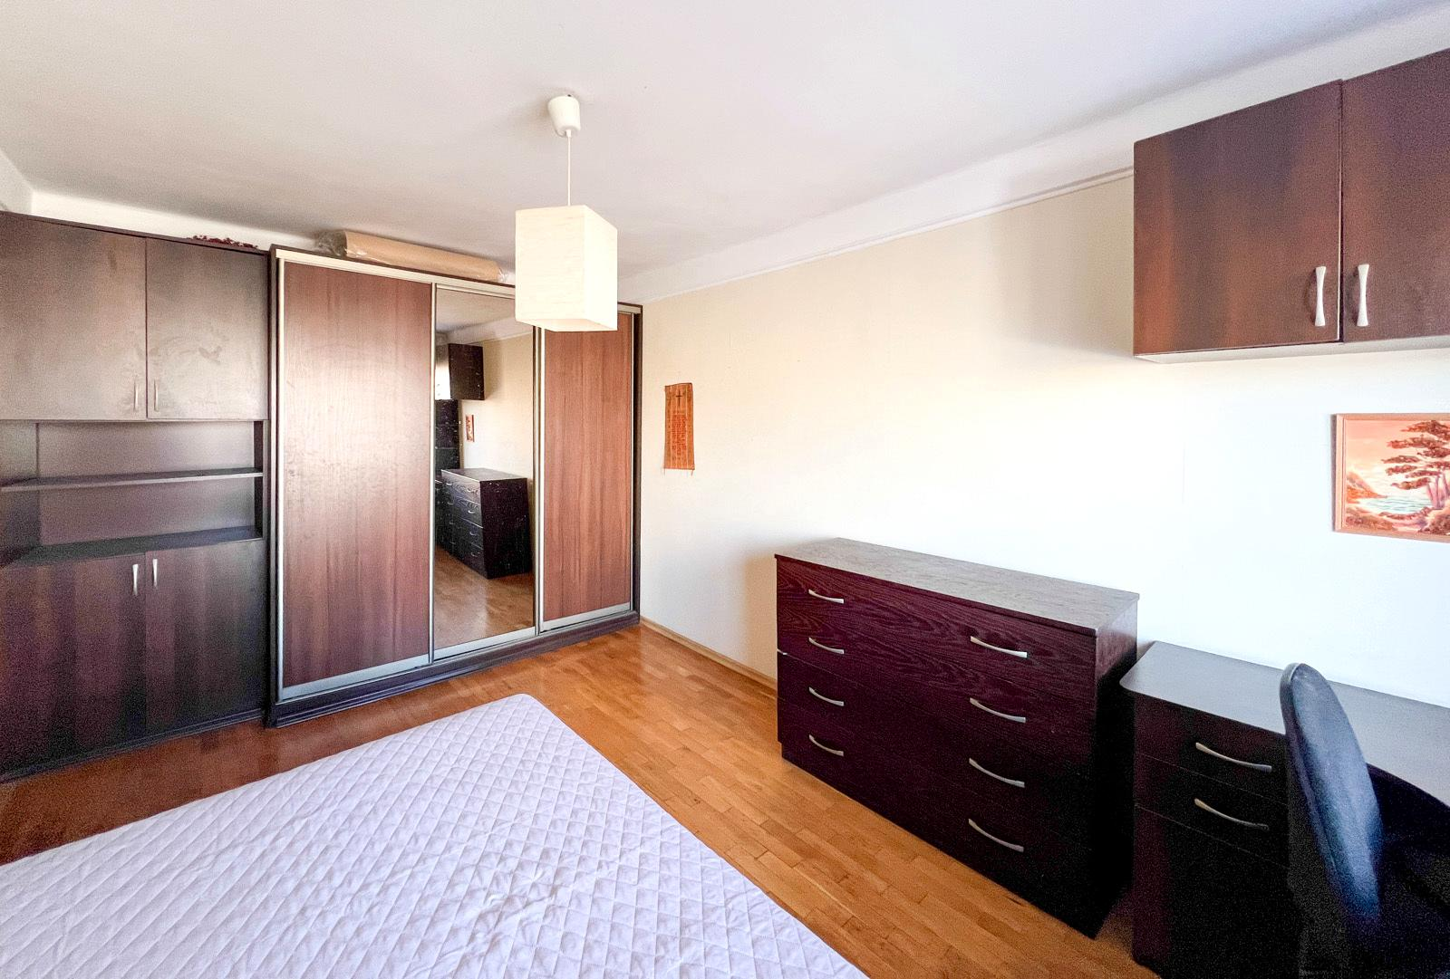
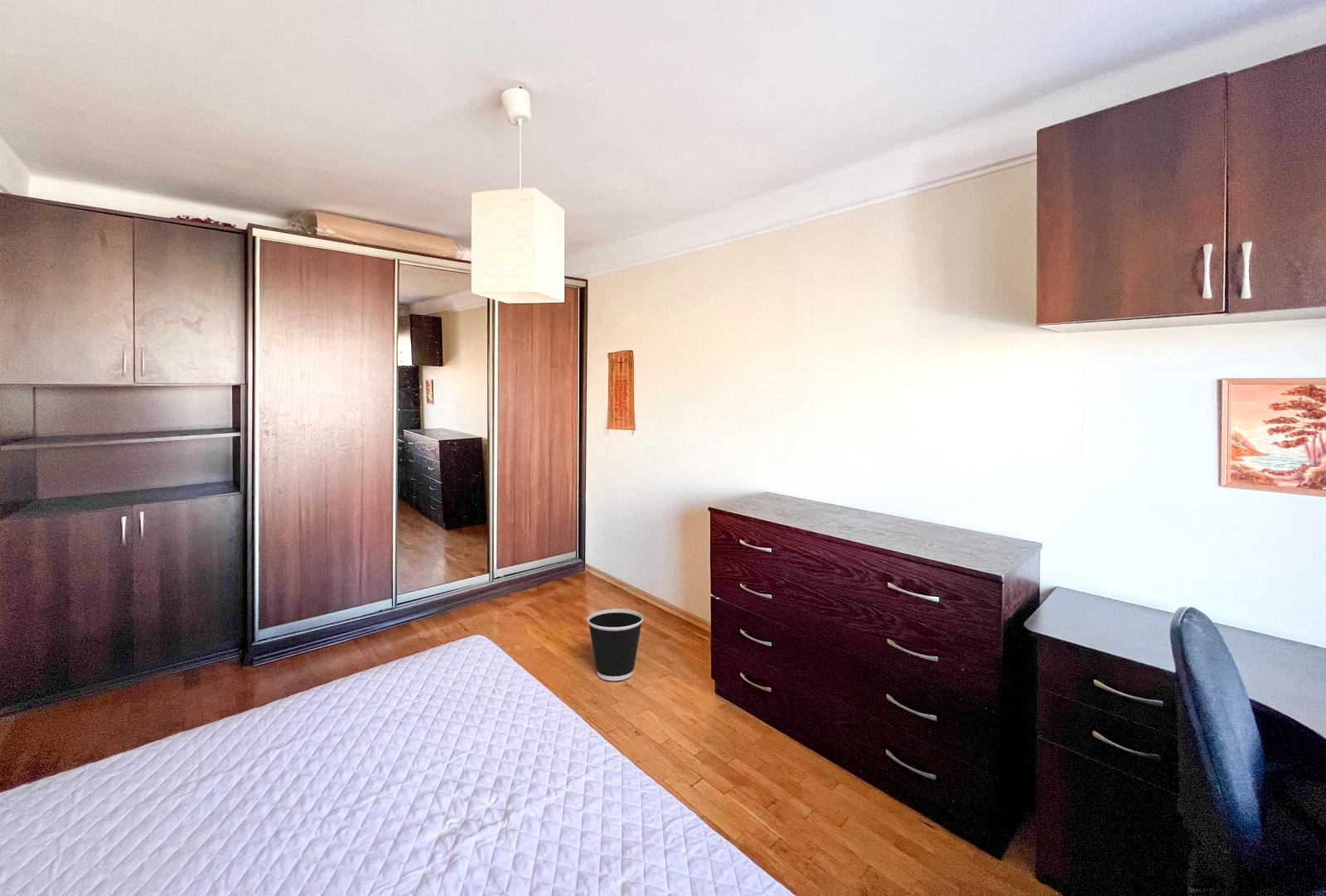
+ wastebasket [587,608,644,681]
